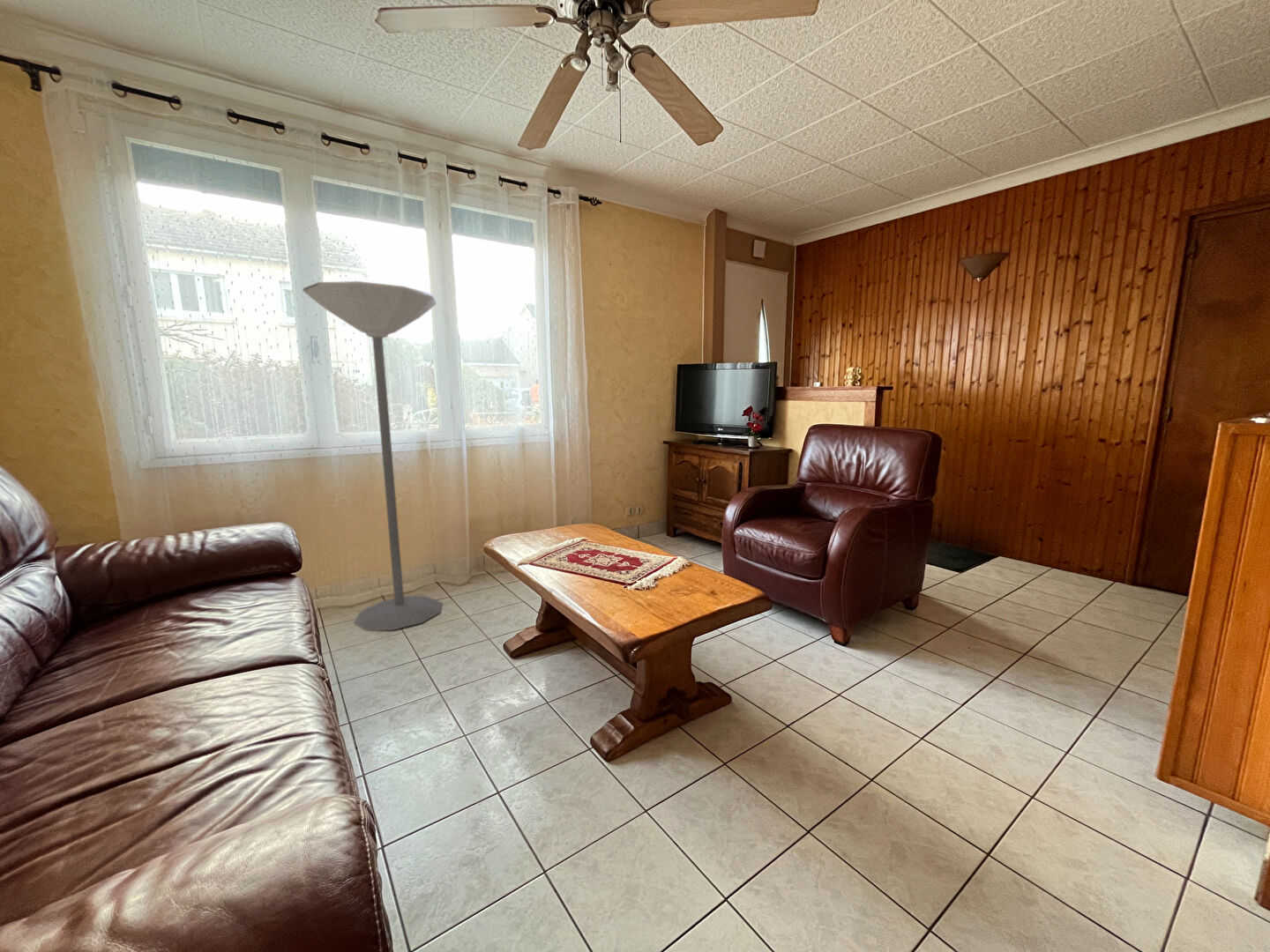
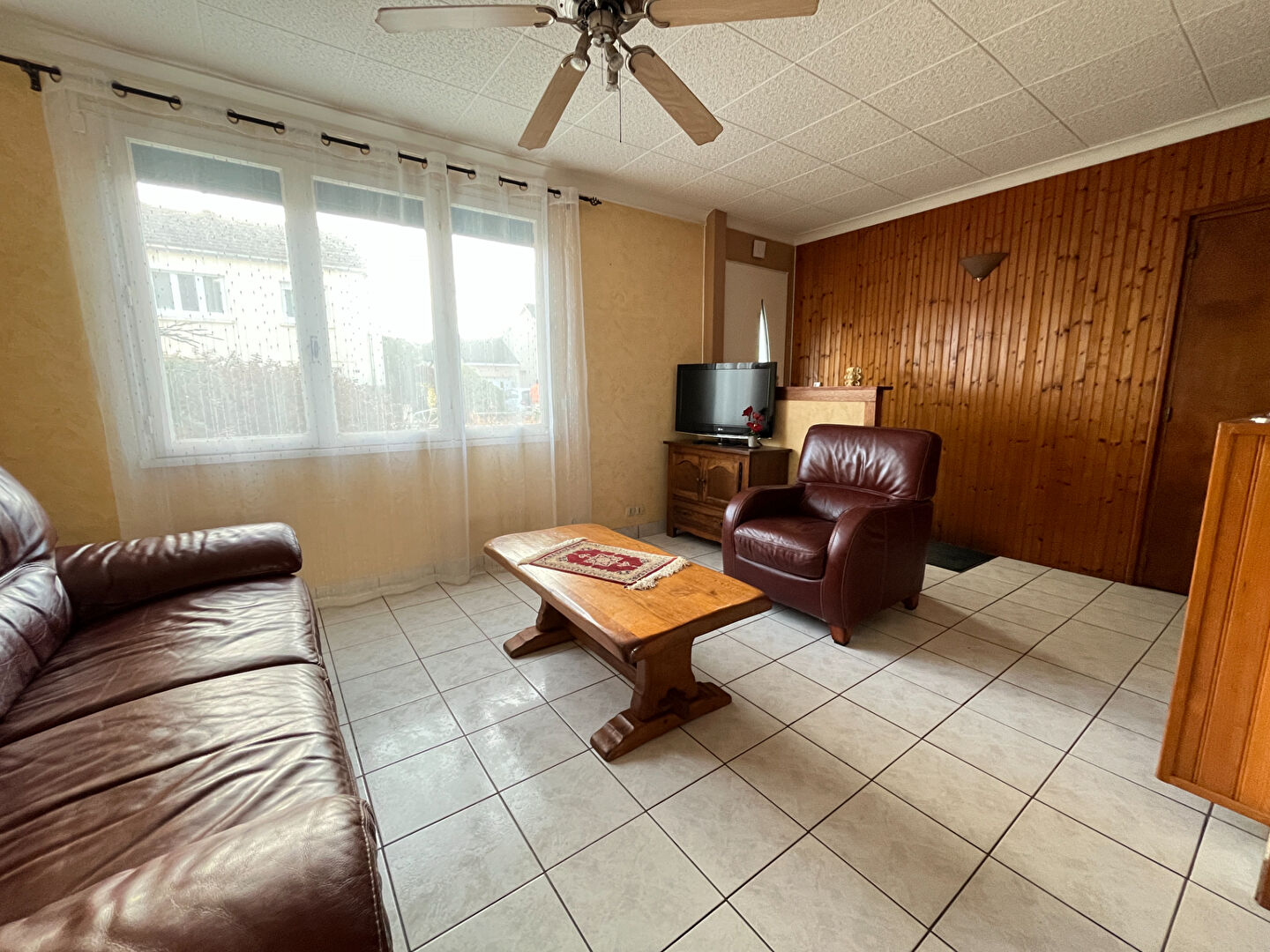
- floor lamp [302,280,444,631]
